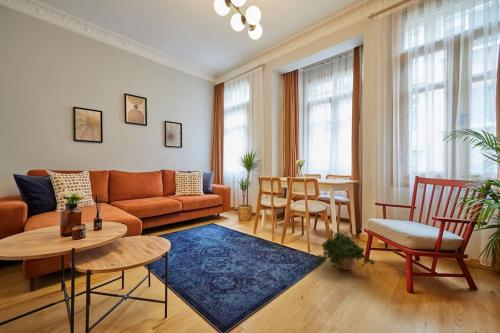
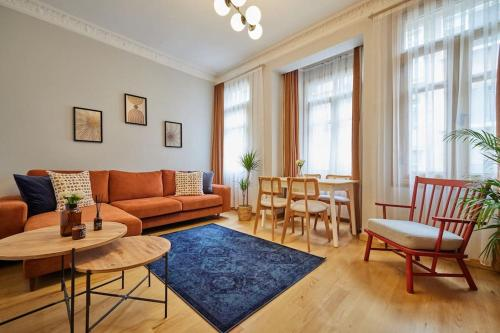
- potted plant [315,230,376,271]
